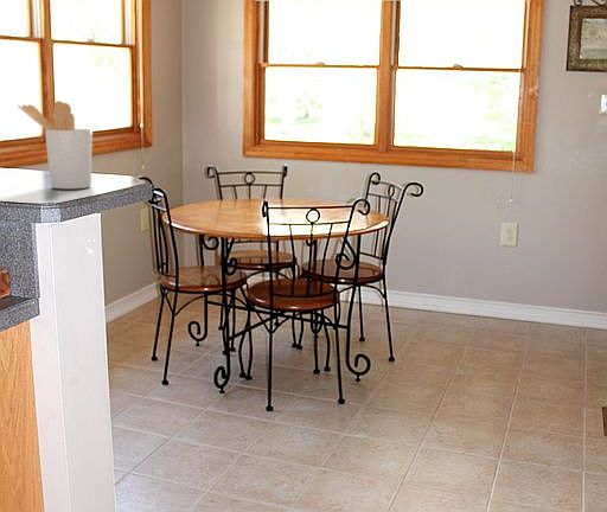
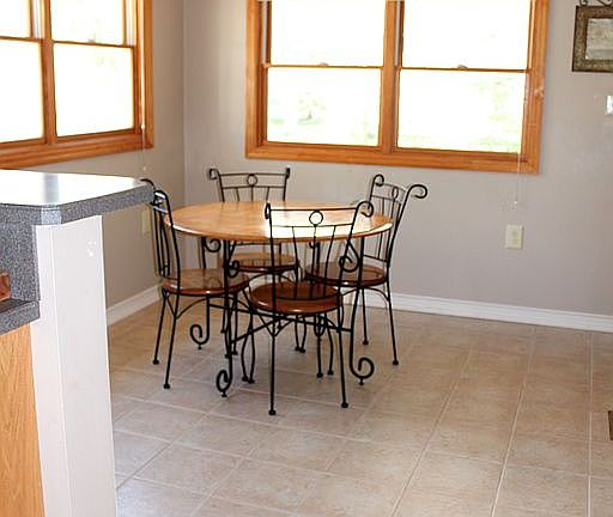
- utensil holder [17,100,94,190]
